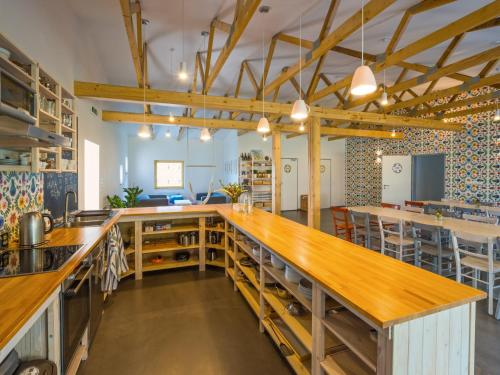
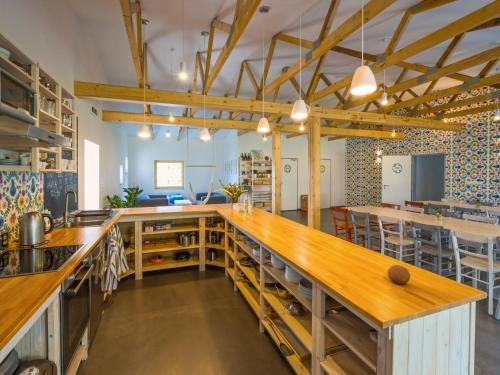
+ fruit [386,264,411,285]
